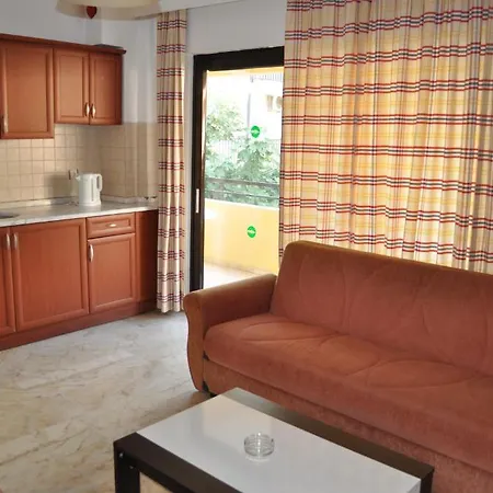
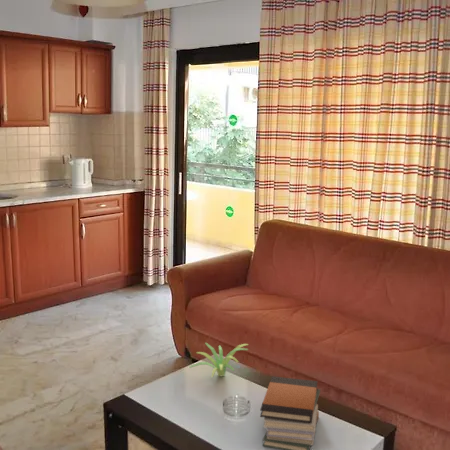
+ plant [188,342,249,378]
+ book stack [259,375,321,450]
